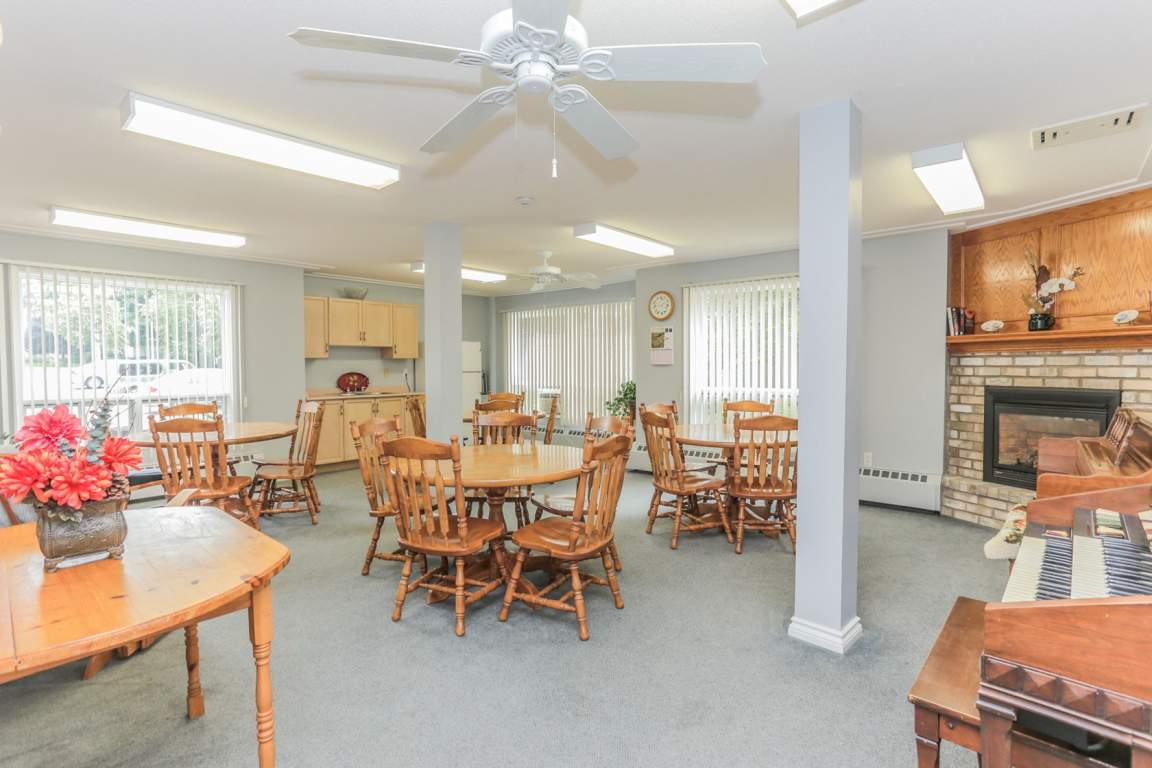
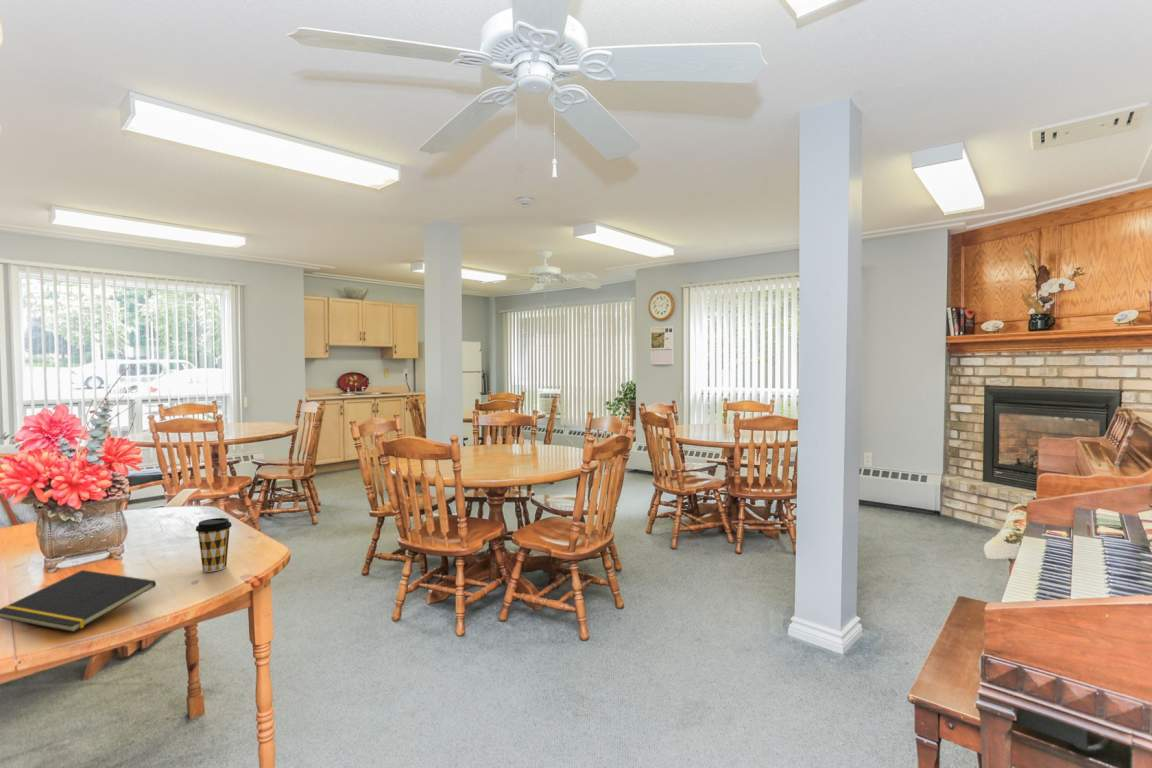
+ notepad [0,569,157,633]
+ coffee cup [195,517,233,573]
